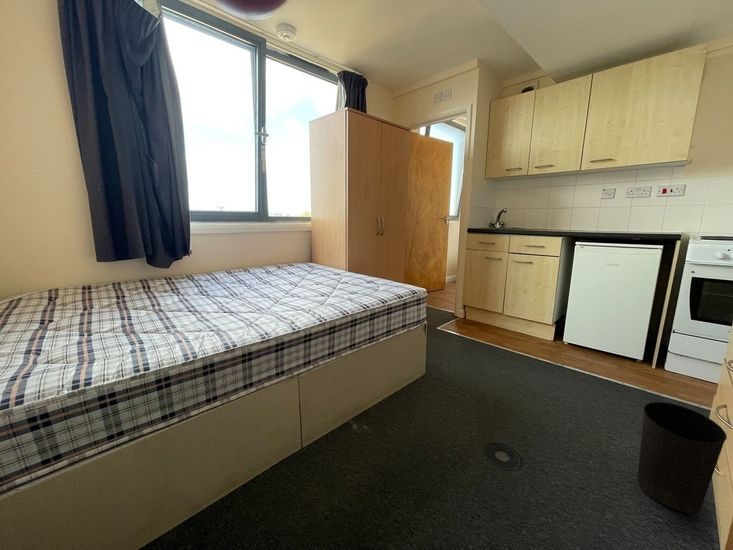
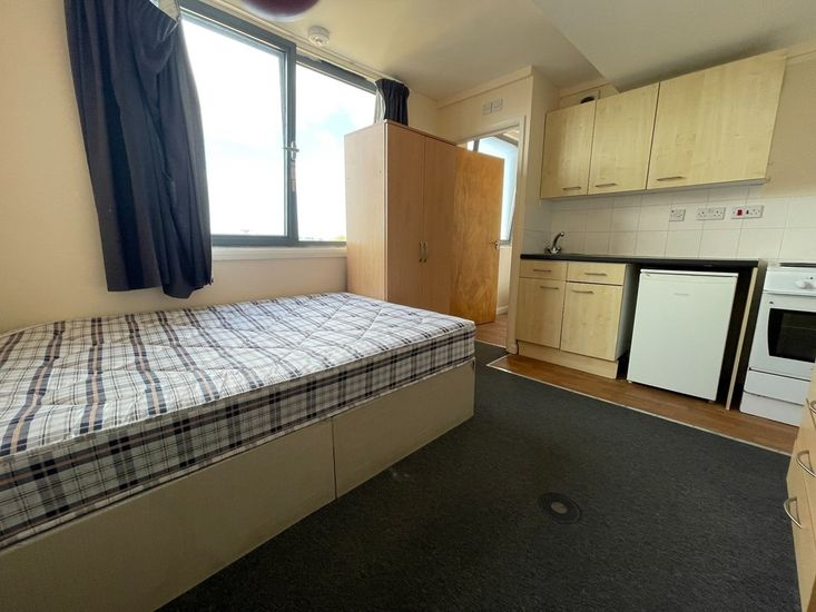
- waste basket [636,401,728,514]
